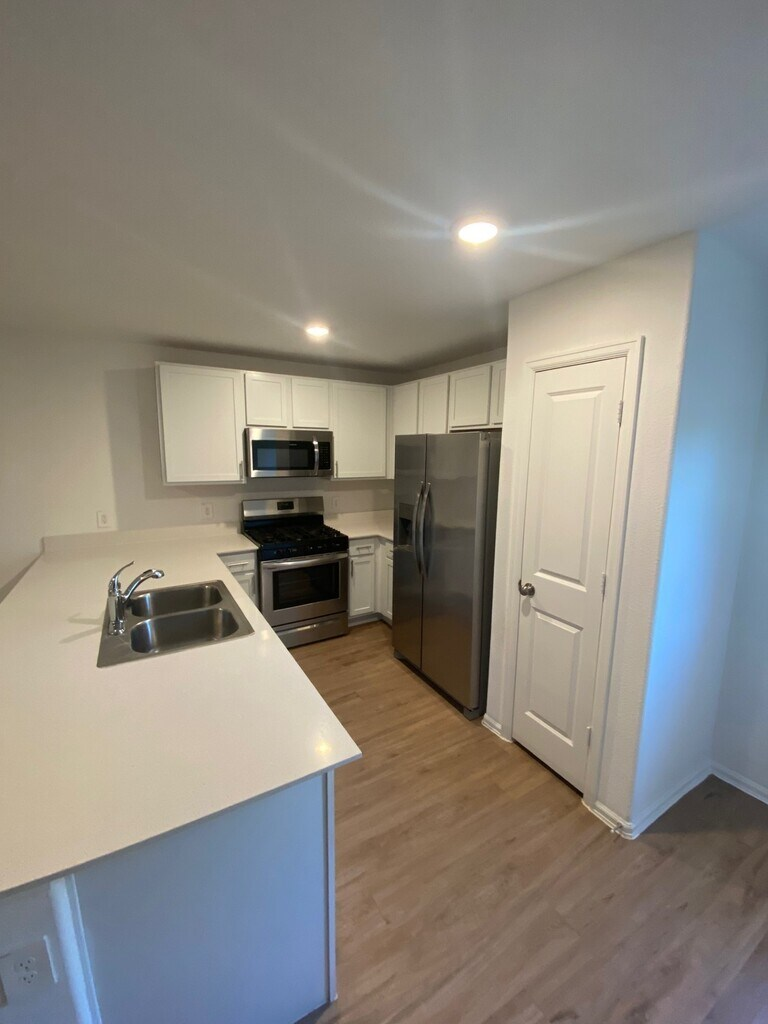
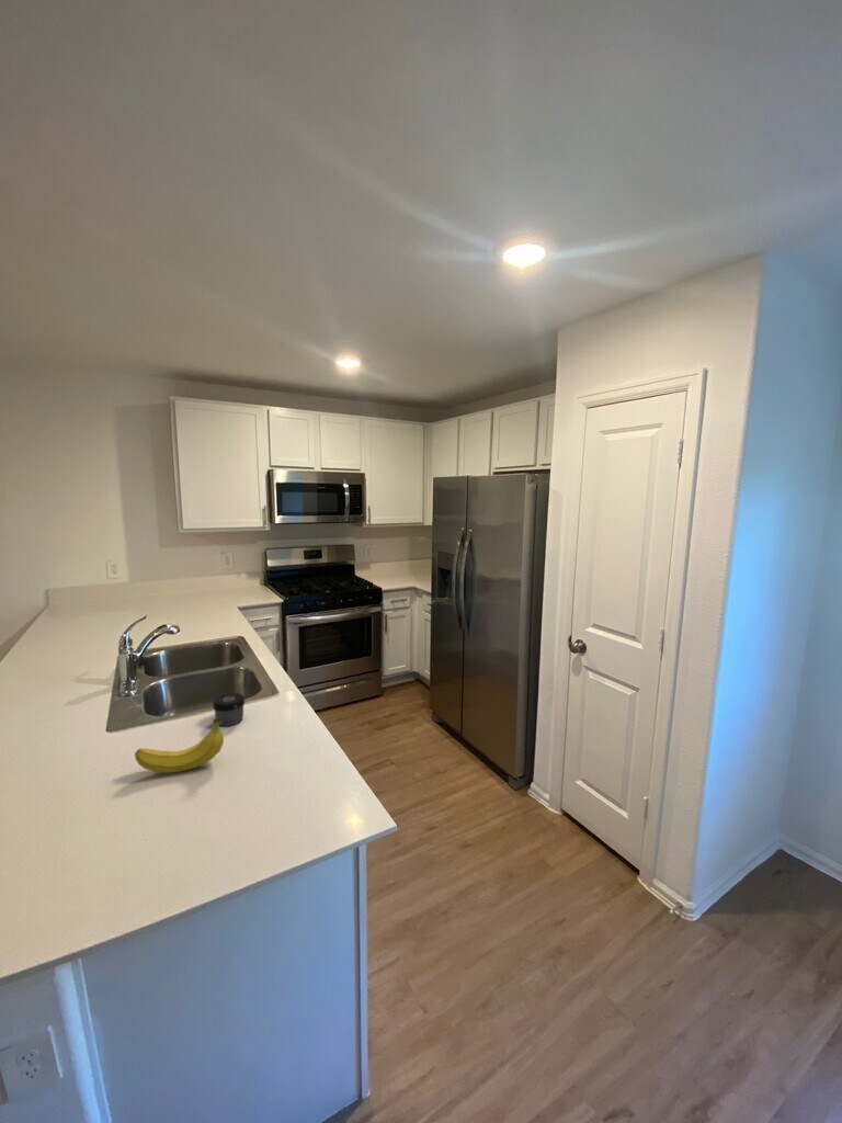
+ jar [212,692,246,727]
+ fruit [134,716,225,774]
